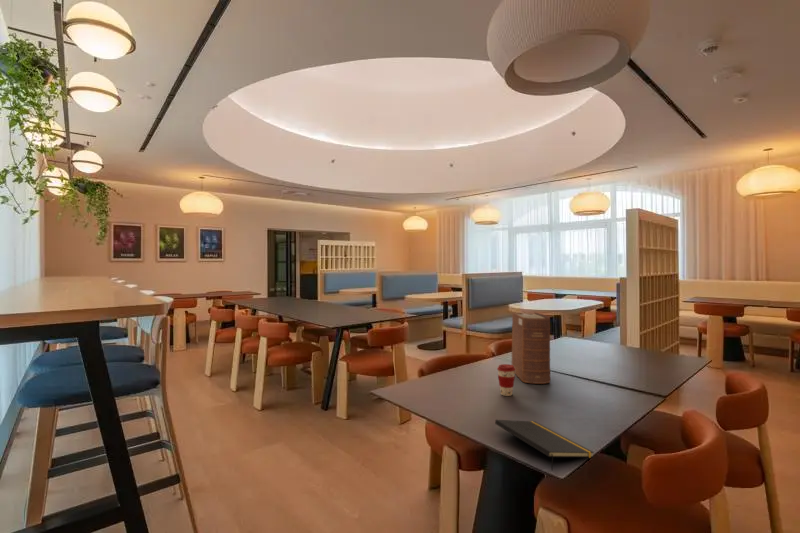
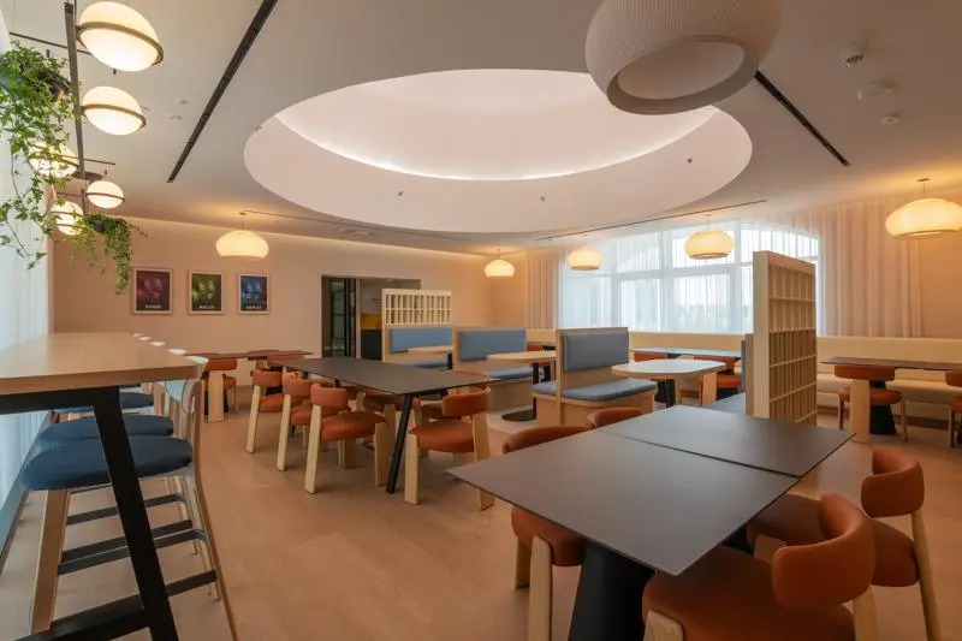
- book [511,311,552,385]
- coffee cup [496,363,516,397]
- notepad [494,419,595,471]
